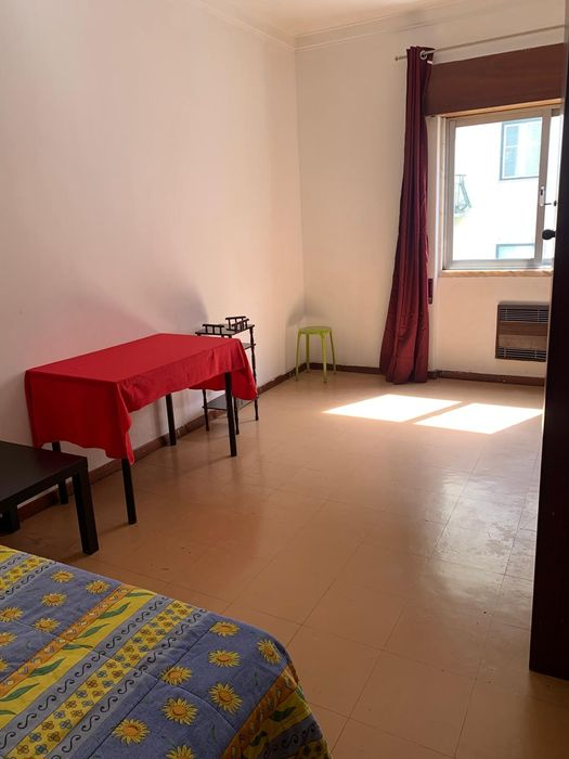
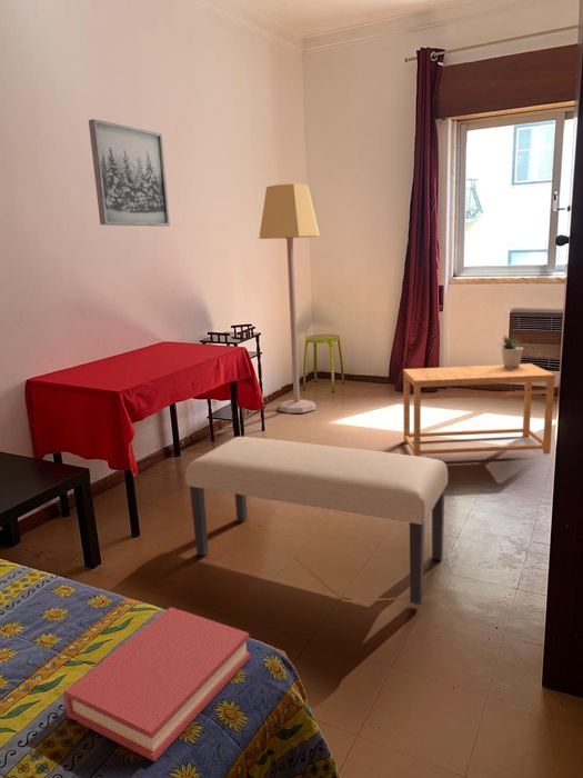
+ bench [184,436,449,606]
+ lamp [258,183,321,413]
+ side table [402,362,556,457]
+ hardback book [62,606,252,762]
+ wall art [88,118,171,227]
+ potted plant [499,333,524,368]
